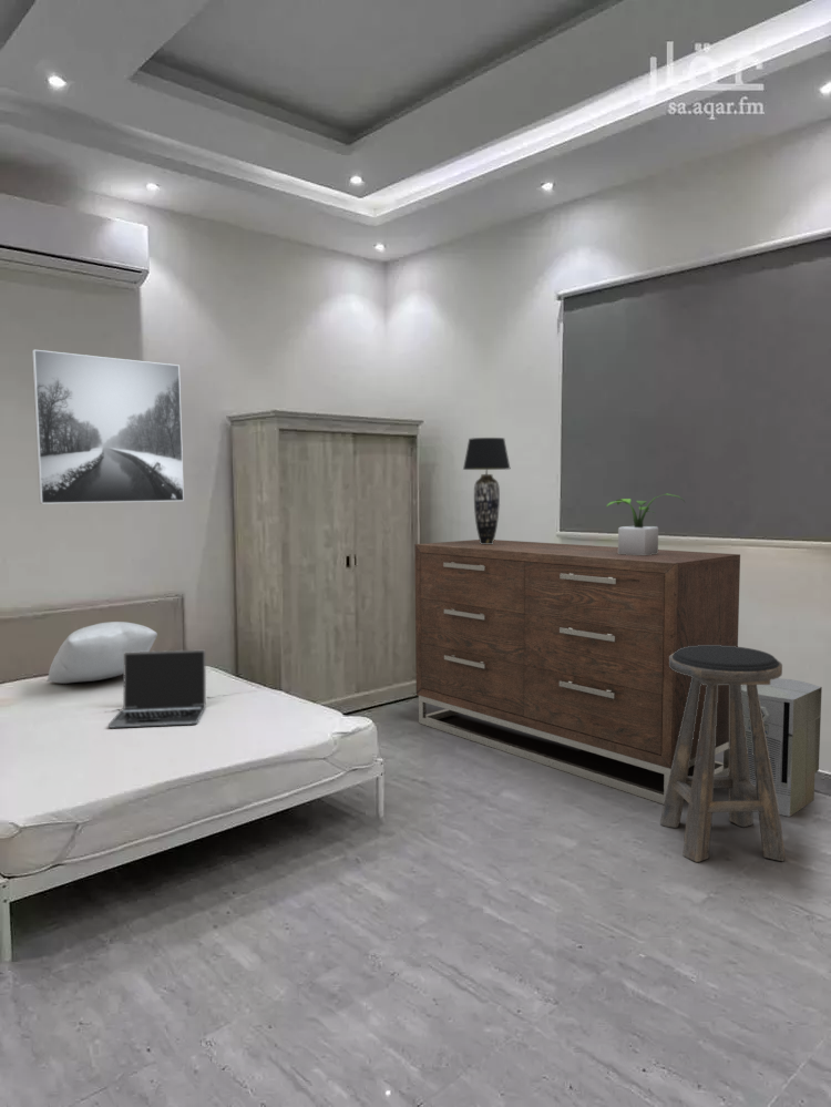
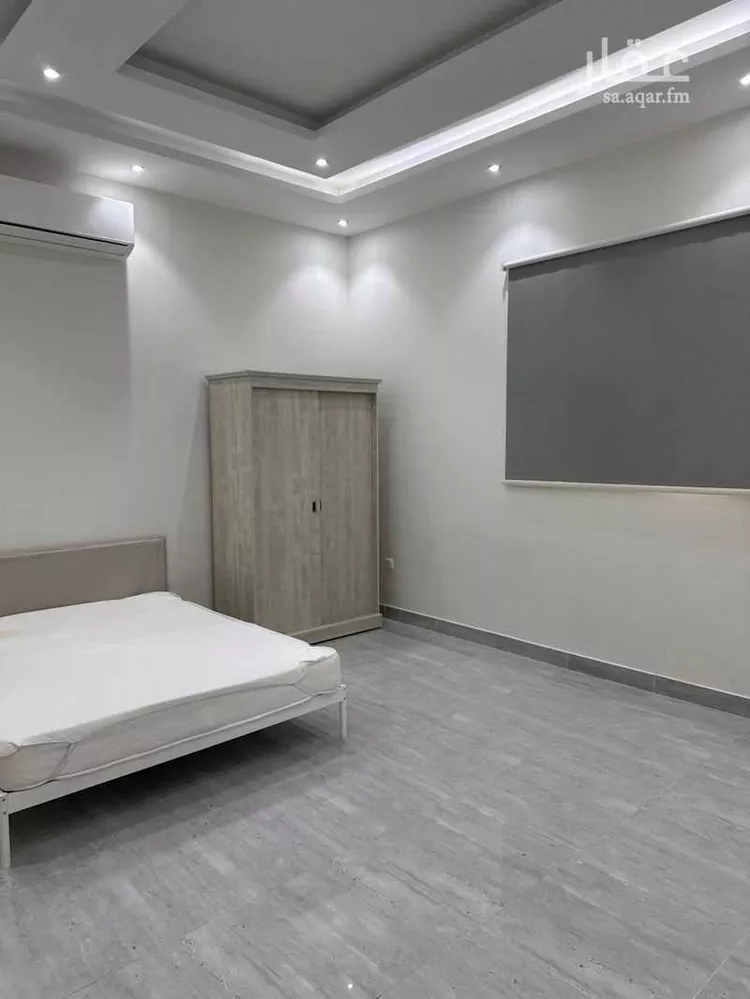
- air purifier [741,677,823,818]
- pillow [45,621,158,685]
- stool [659,645,786,863]
- laptop [107,649,207,729]
- table lamp [462,437,511,544]
- dresser [413,539,741,806]
- potted plant [605,492,686,555]
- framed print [31,349,185,504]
